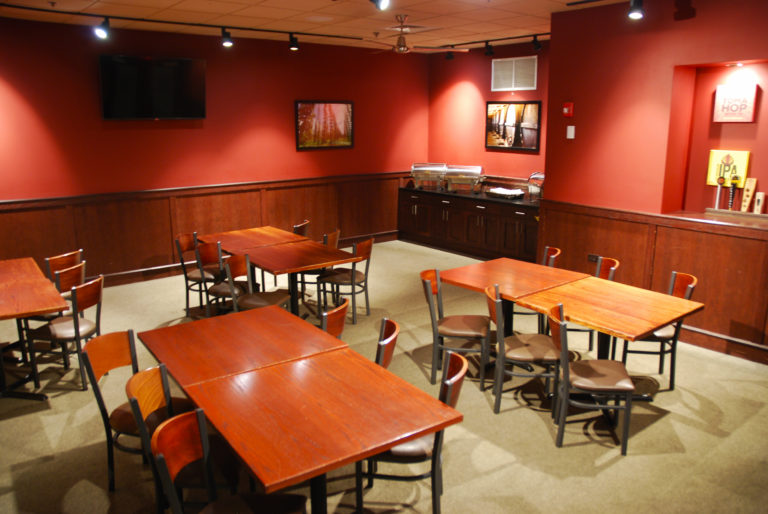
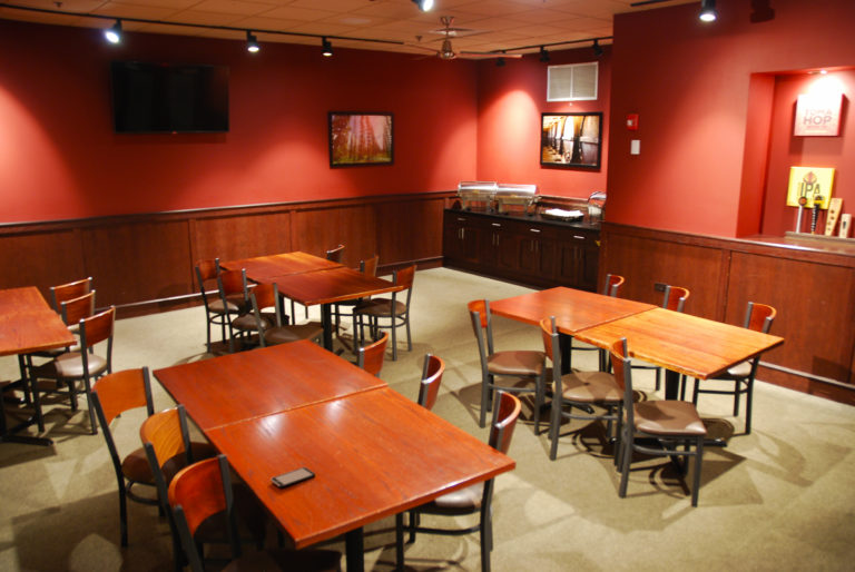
+ smartphone [269,466,316,489]
